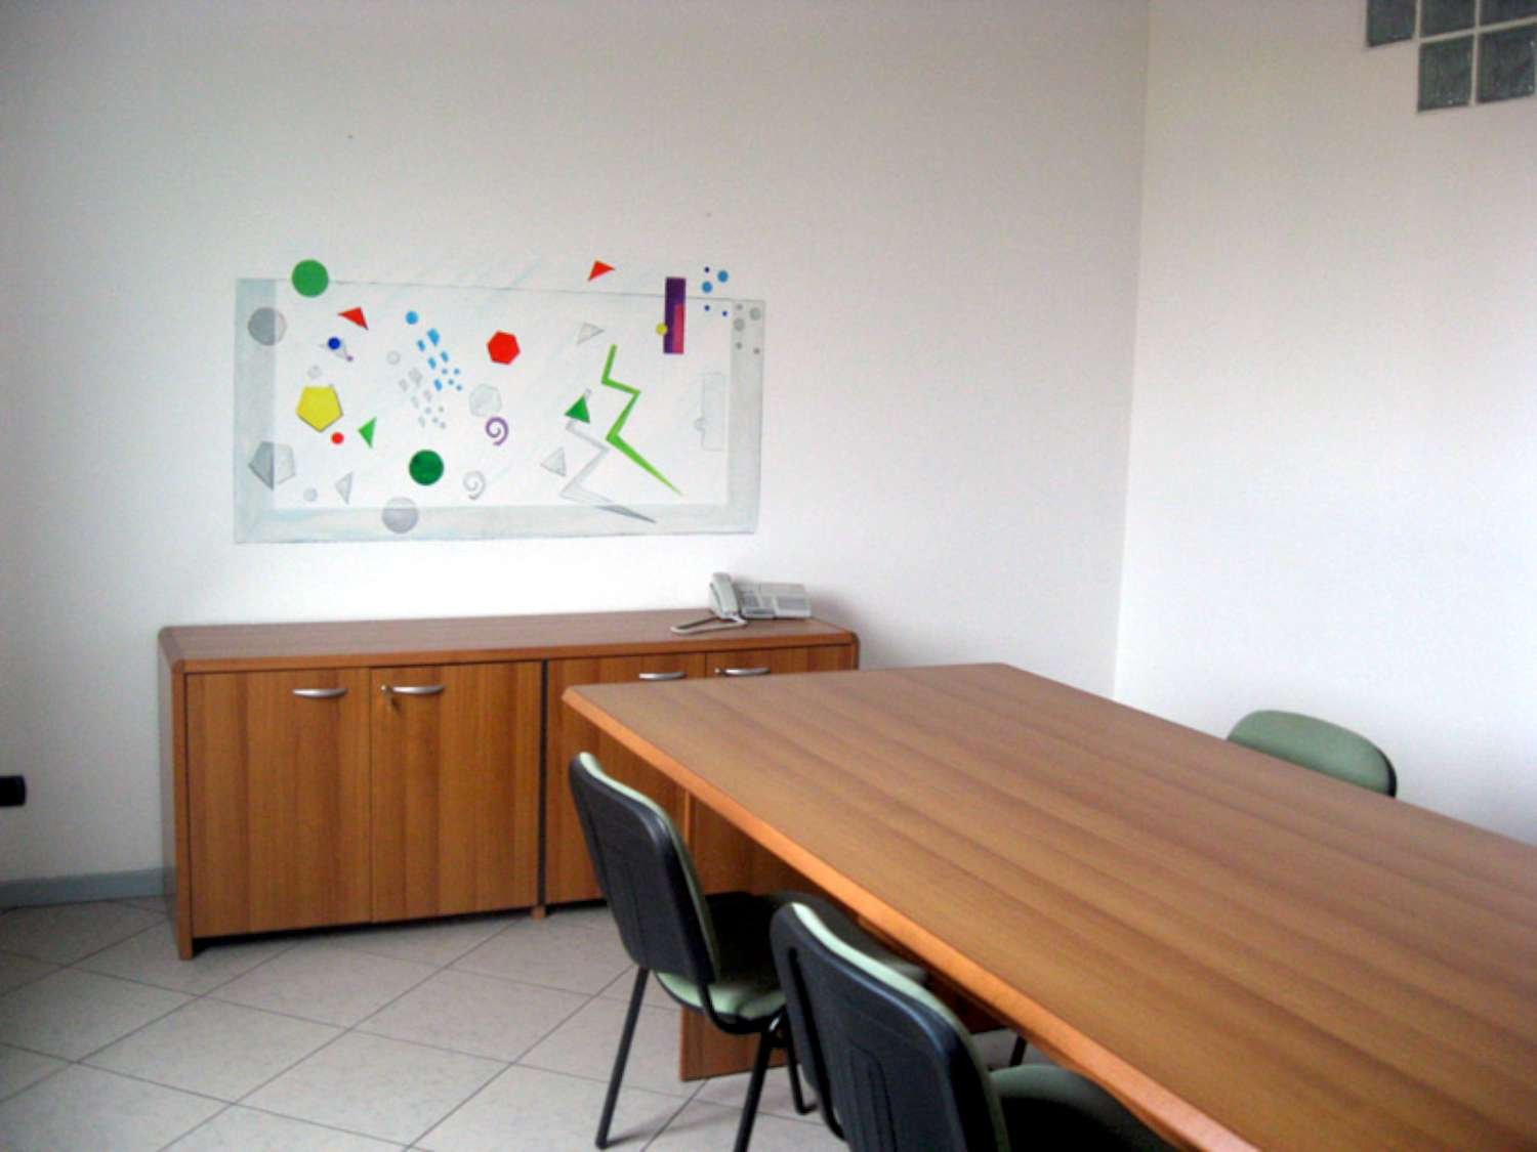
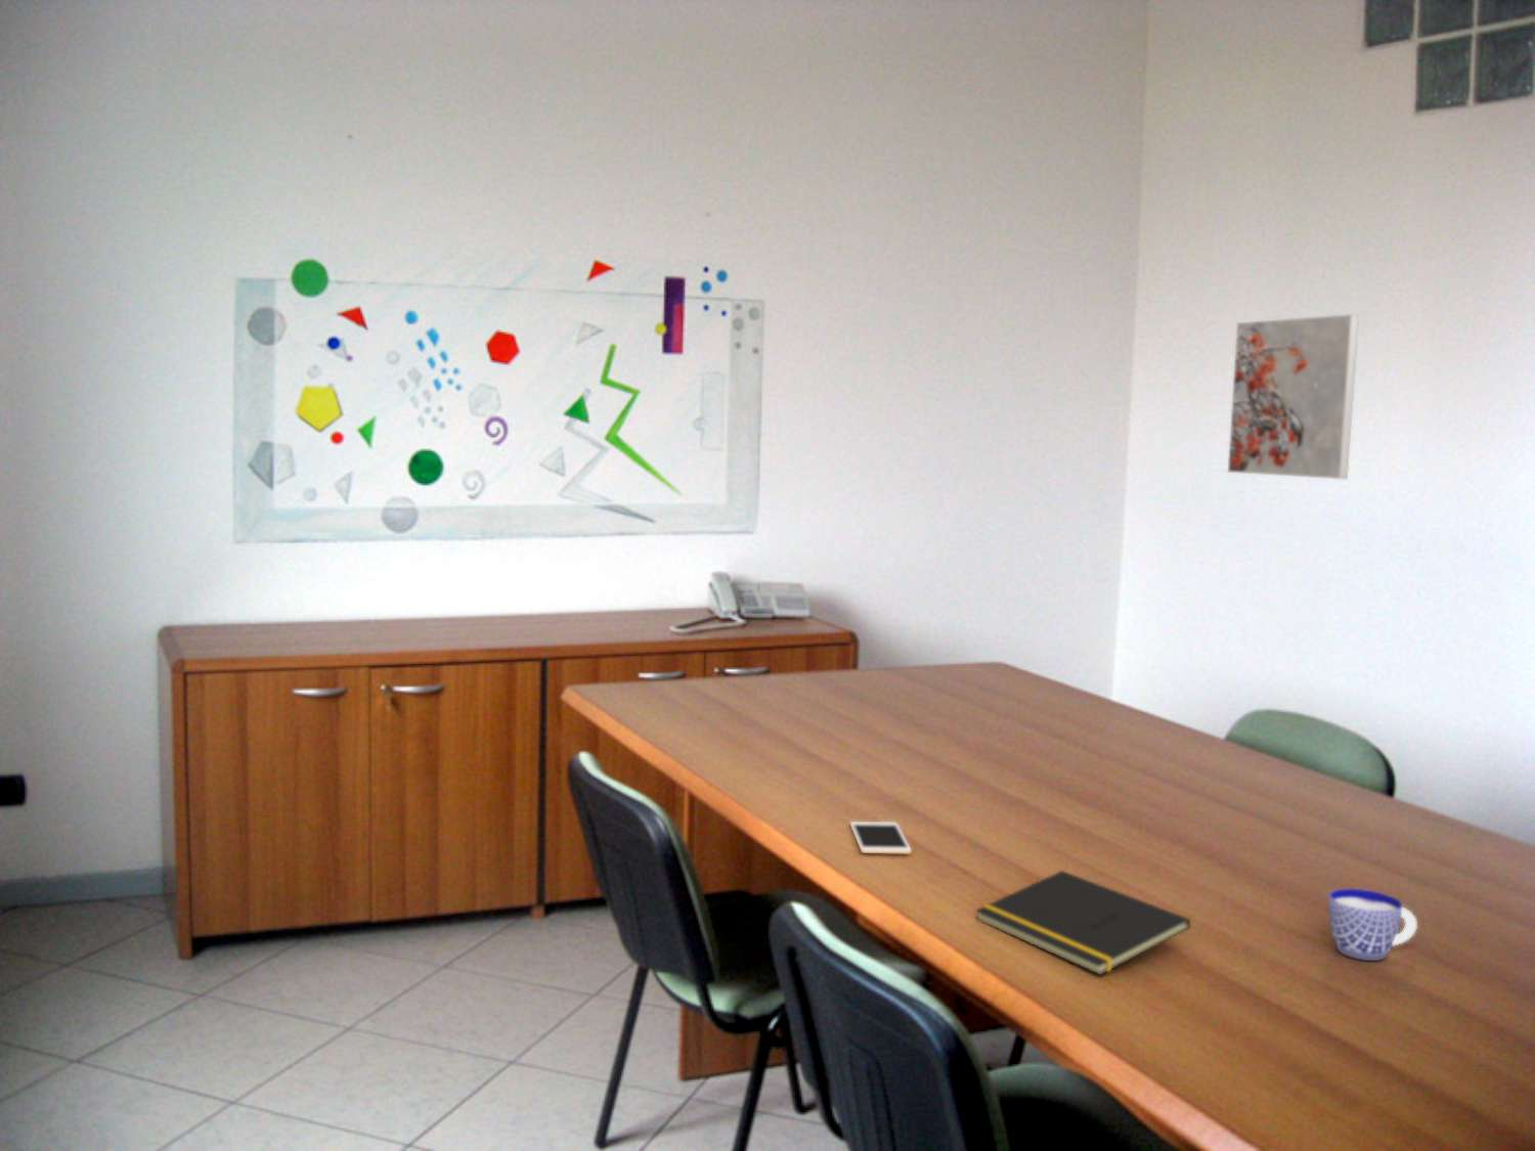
+ notepad [974,869,1192,976]
+ cell phone [850,821,913,855]
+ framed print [1227,313,1360,480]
+ cup [1327,889,1418,961]
